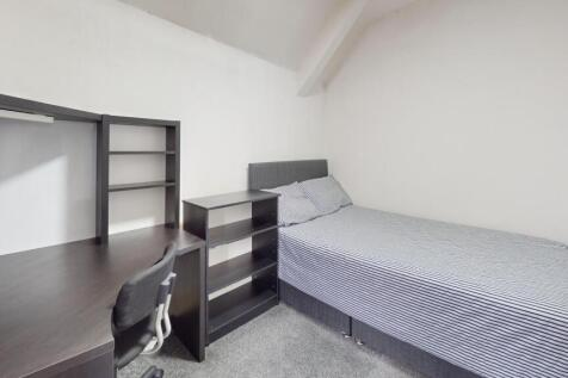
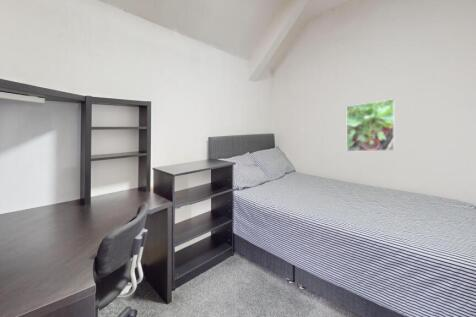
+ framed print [346,98,395,152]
